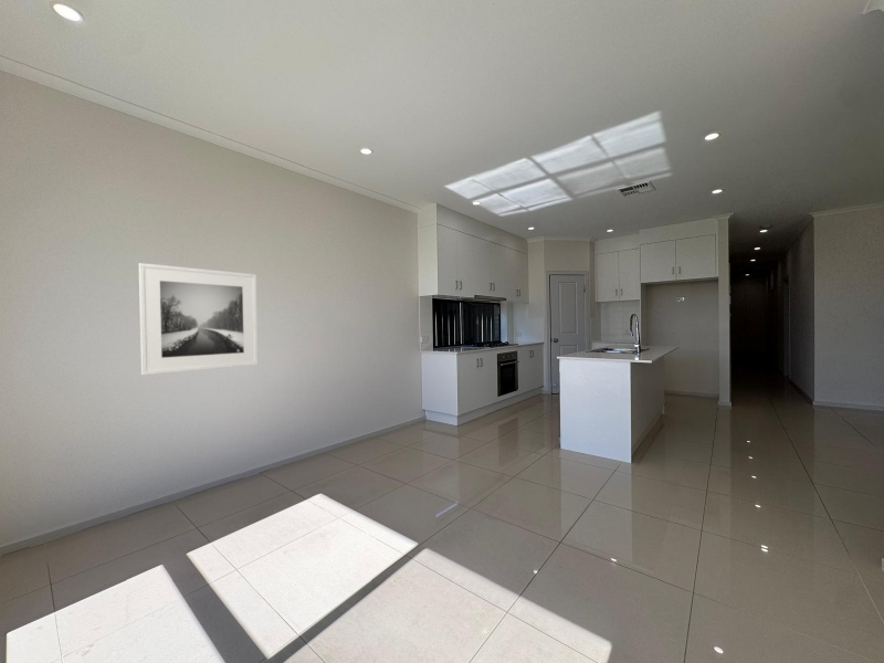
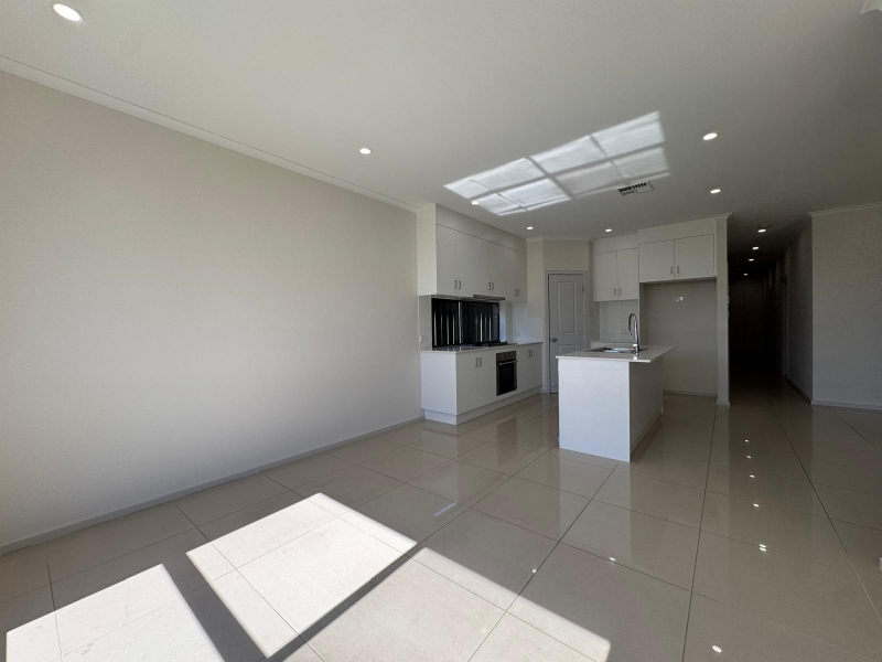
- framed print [138,262,260,376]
